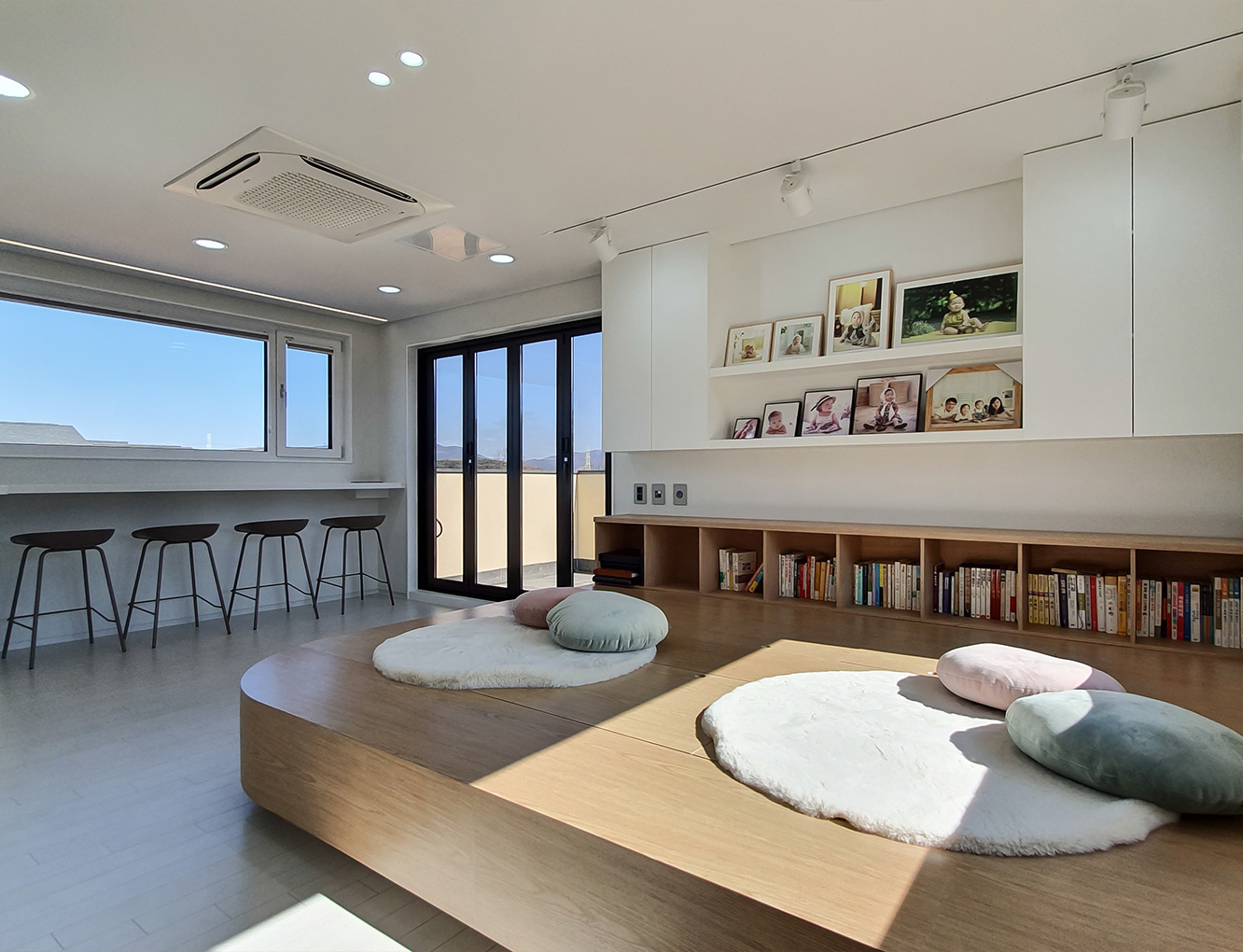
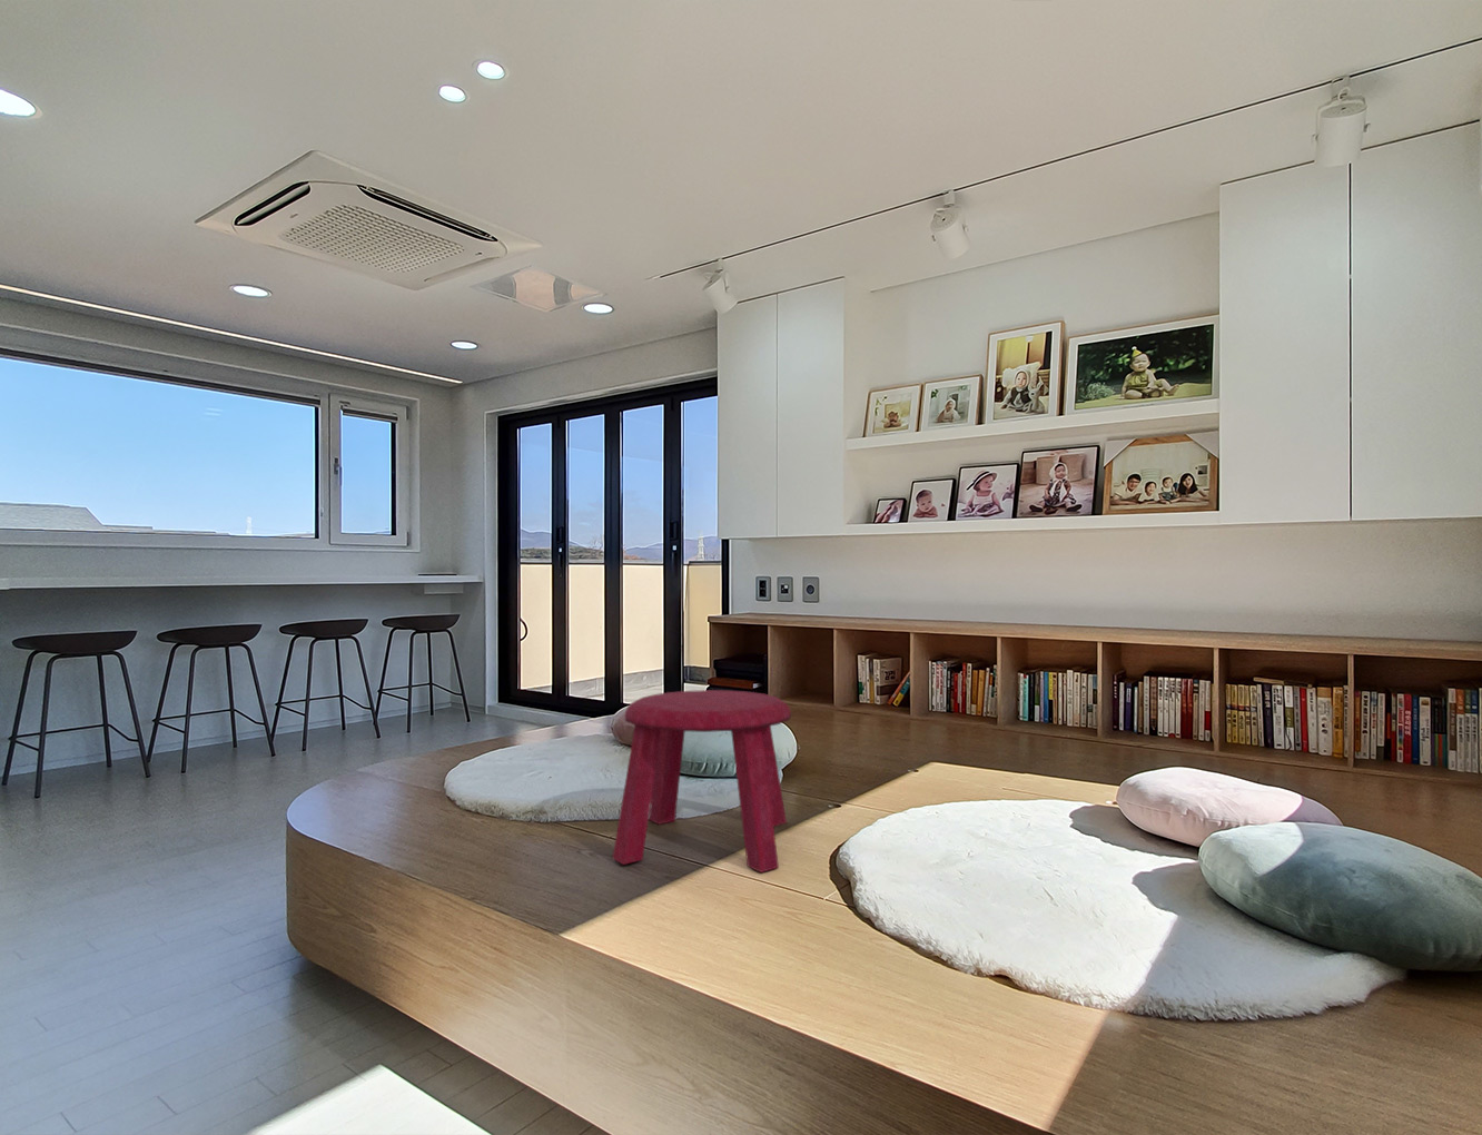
+ stool [610,689,792,874]
